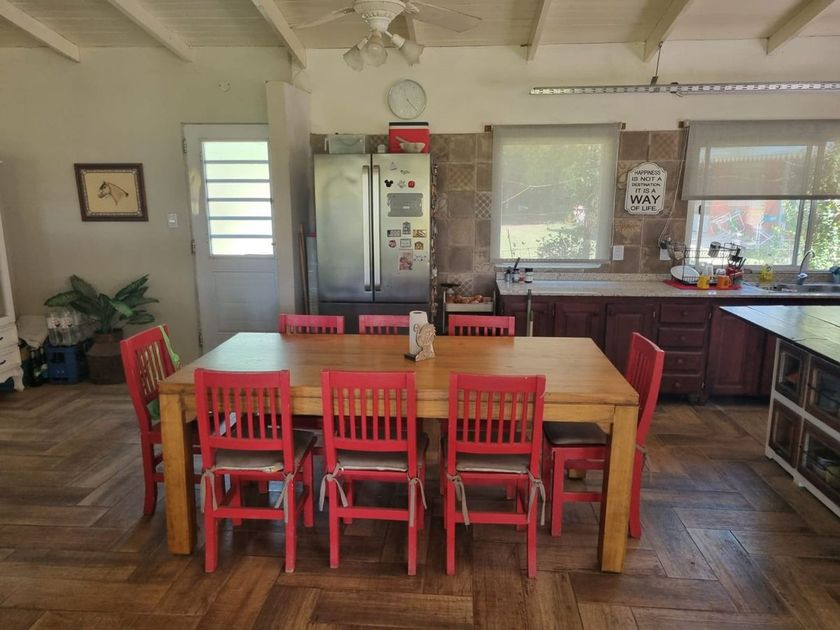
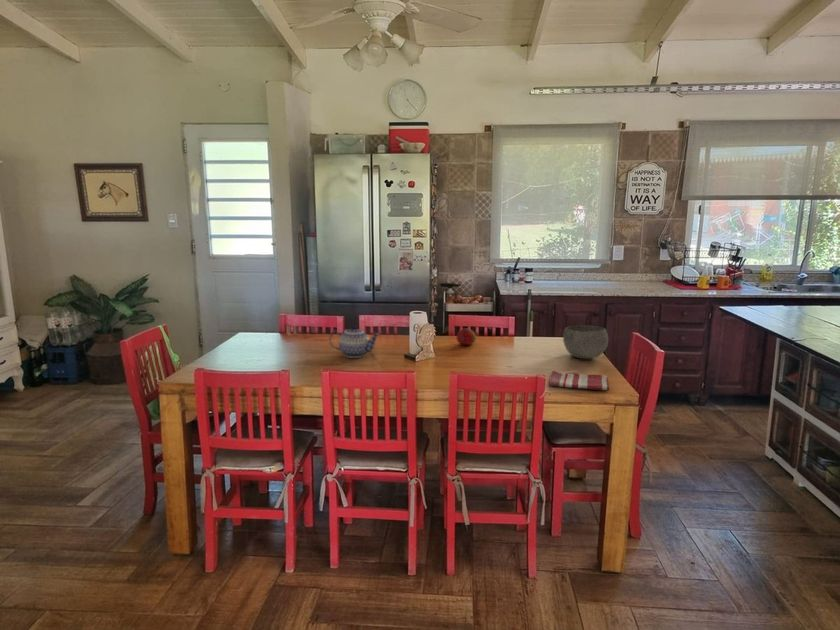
+ fruit [456,328,477,346]
+ dish towel [547,370,610,391]
+ teapot [328,324,380,359]
+ bowl [562,324,609,360]
